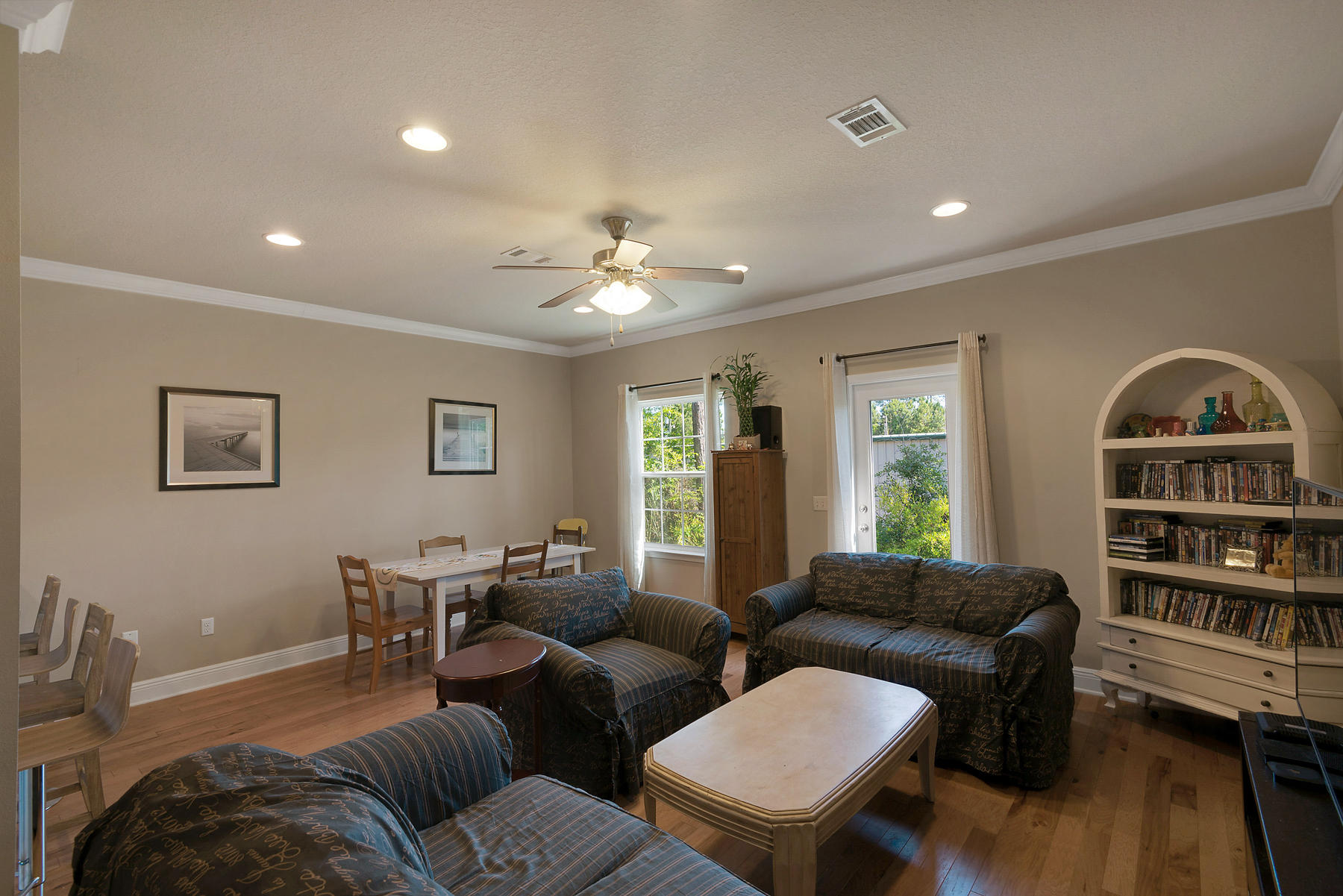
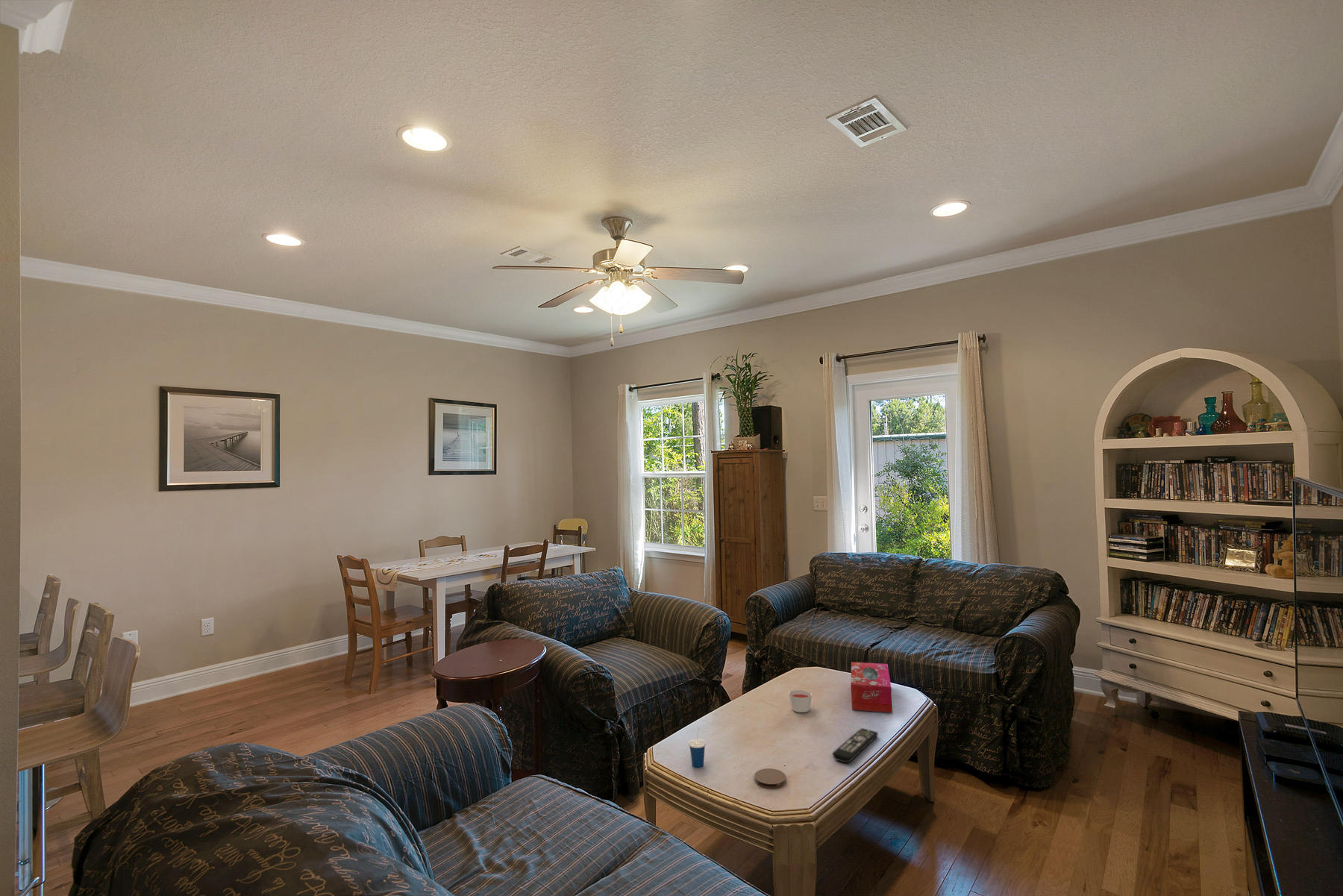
+ cup [688,727,707,769]
+ tissue box [850,661,893,713]
+ remote control [832,727,879,763]
+ candle [788,689,813,713]
+ coaster [754,768,787,789]
